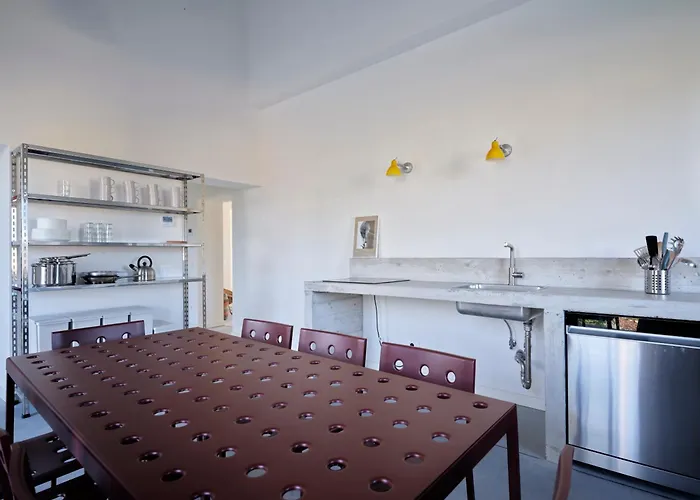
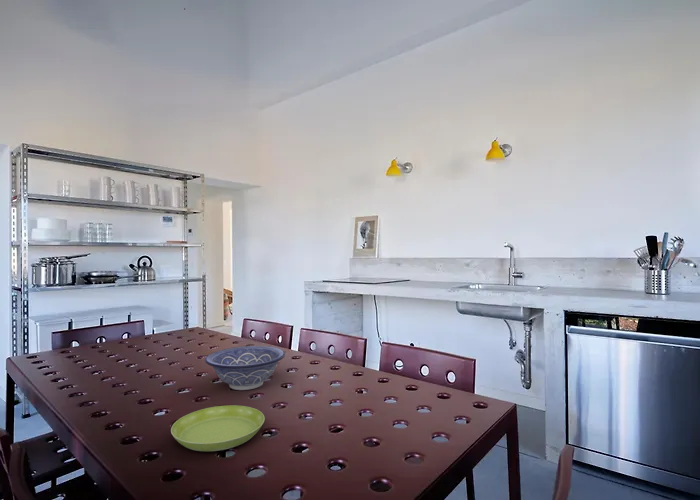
+ decorative bowl [204,345,286,391]
+ saucer [170,404,266,452]
